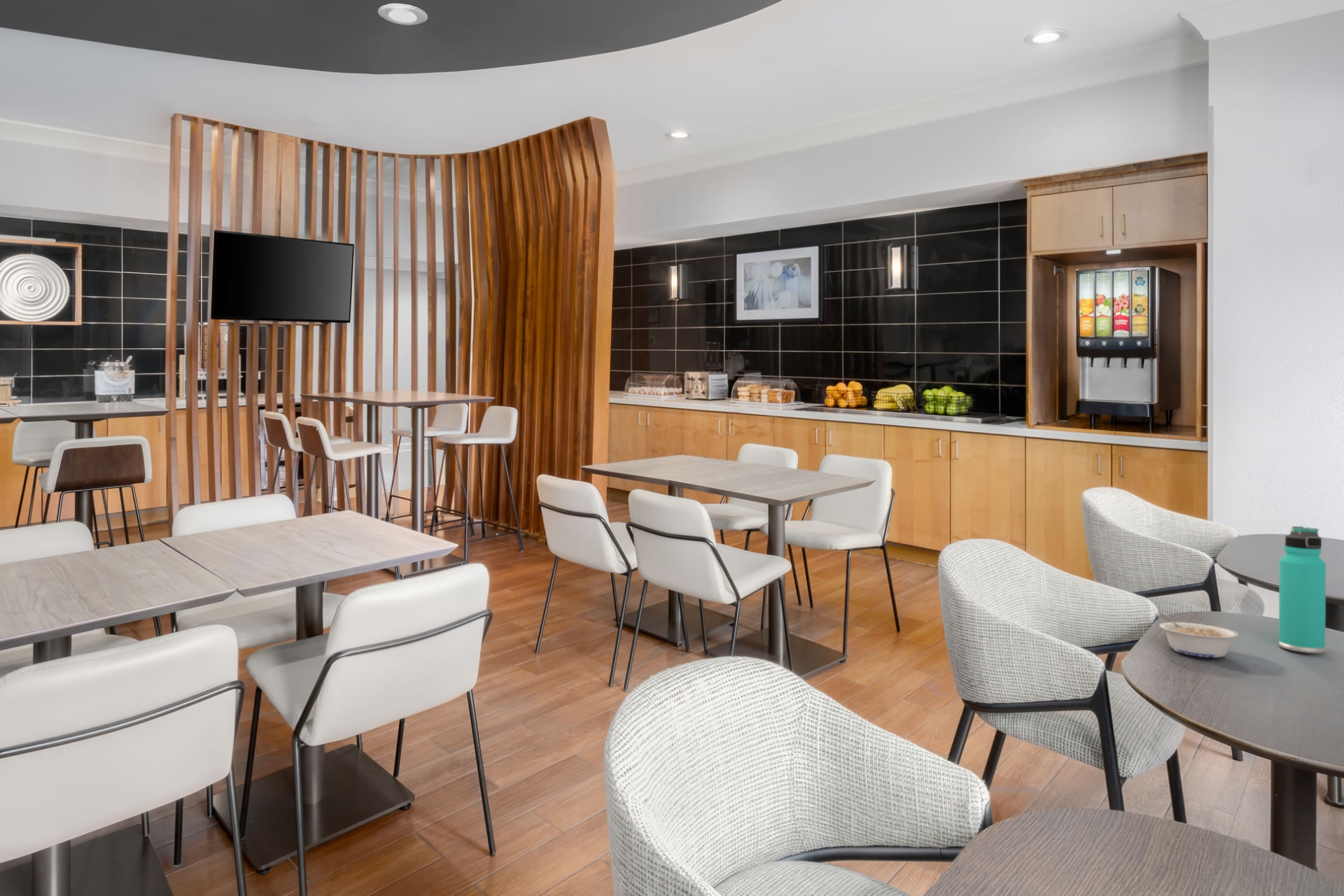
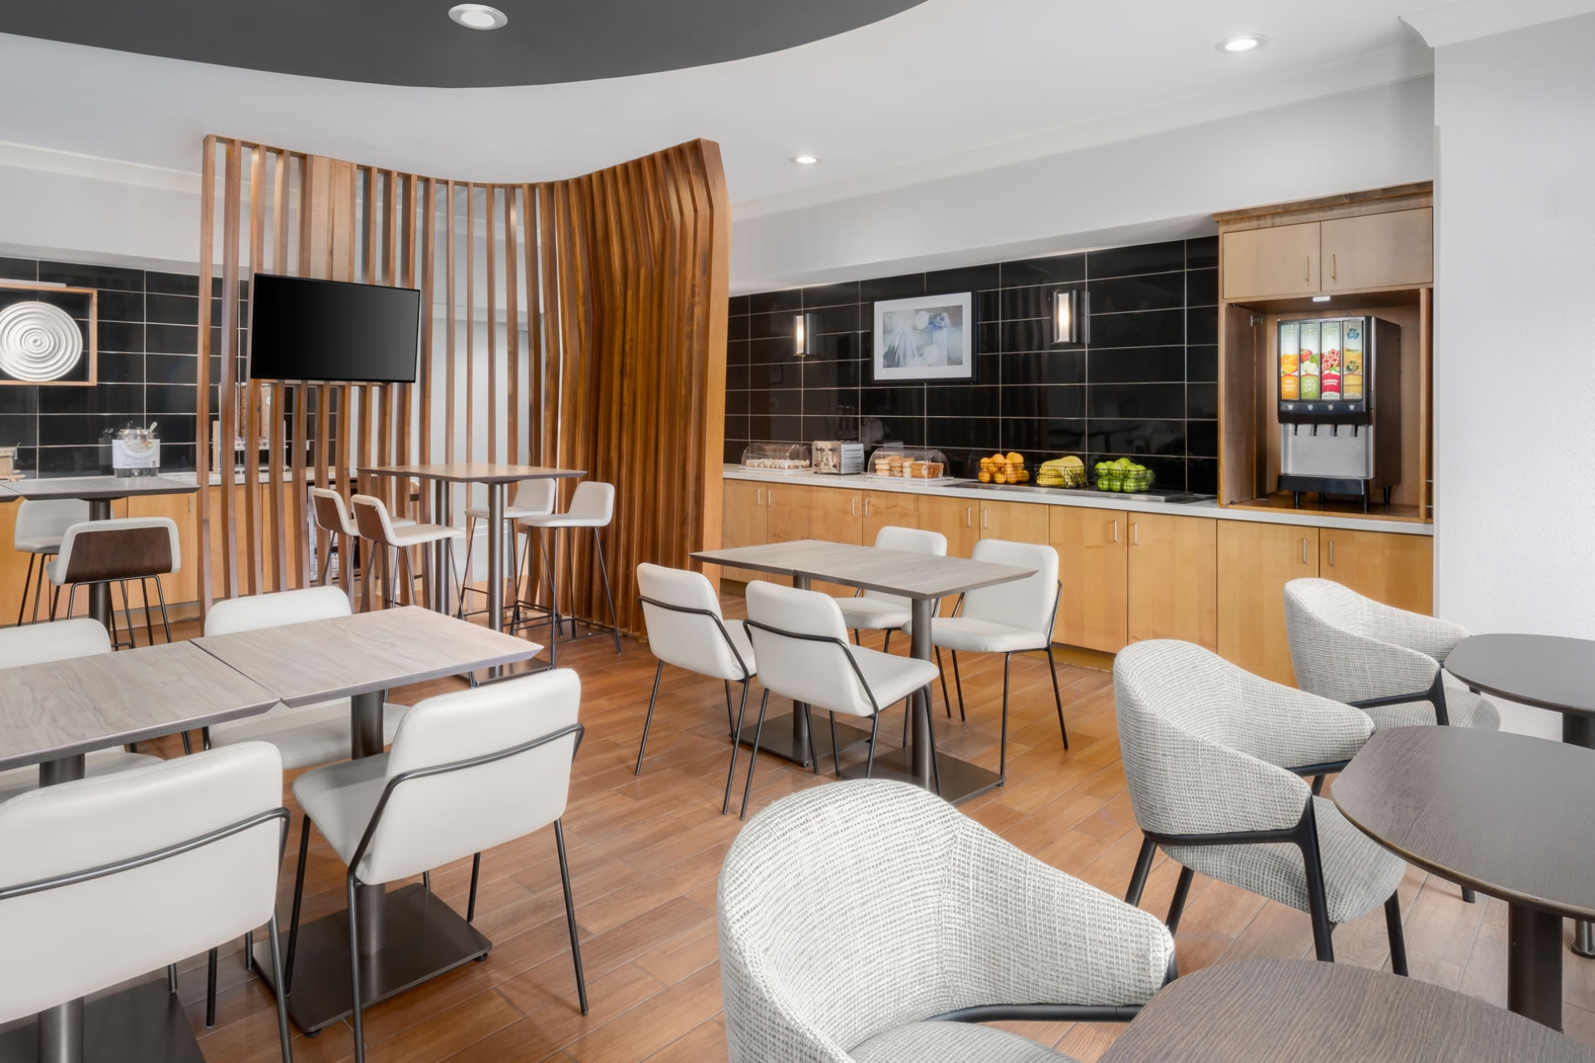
- thermos bottle [1278,526,1327,654]
- legume [1159,614,1239,658]
